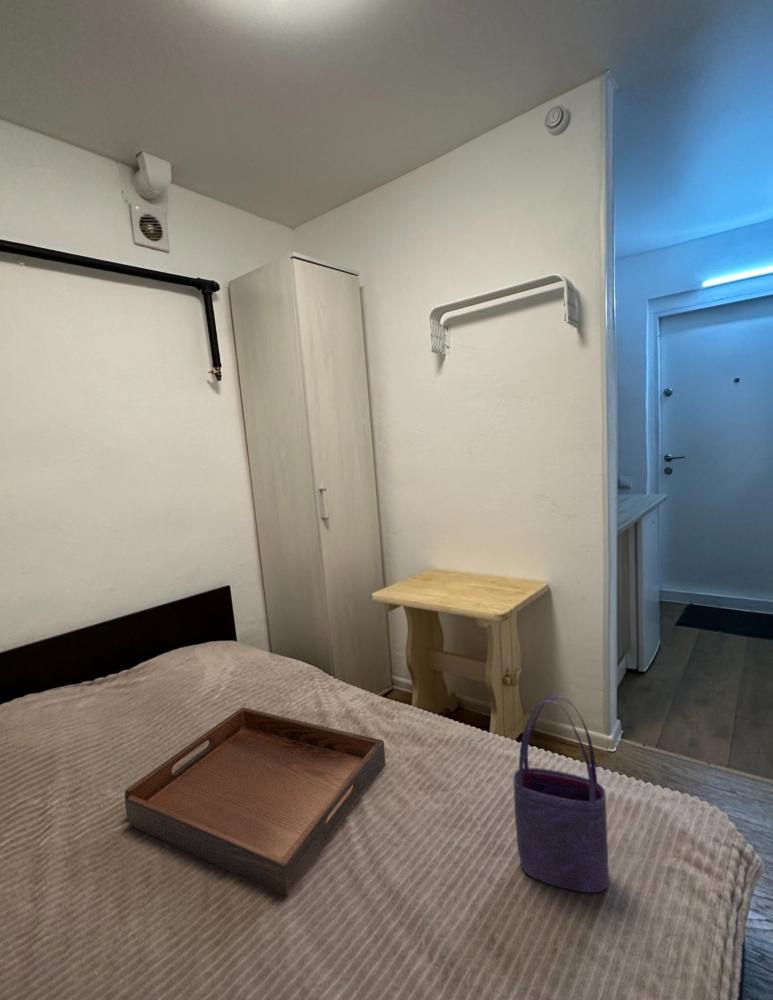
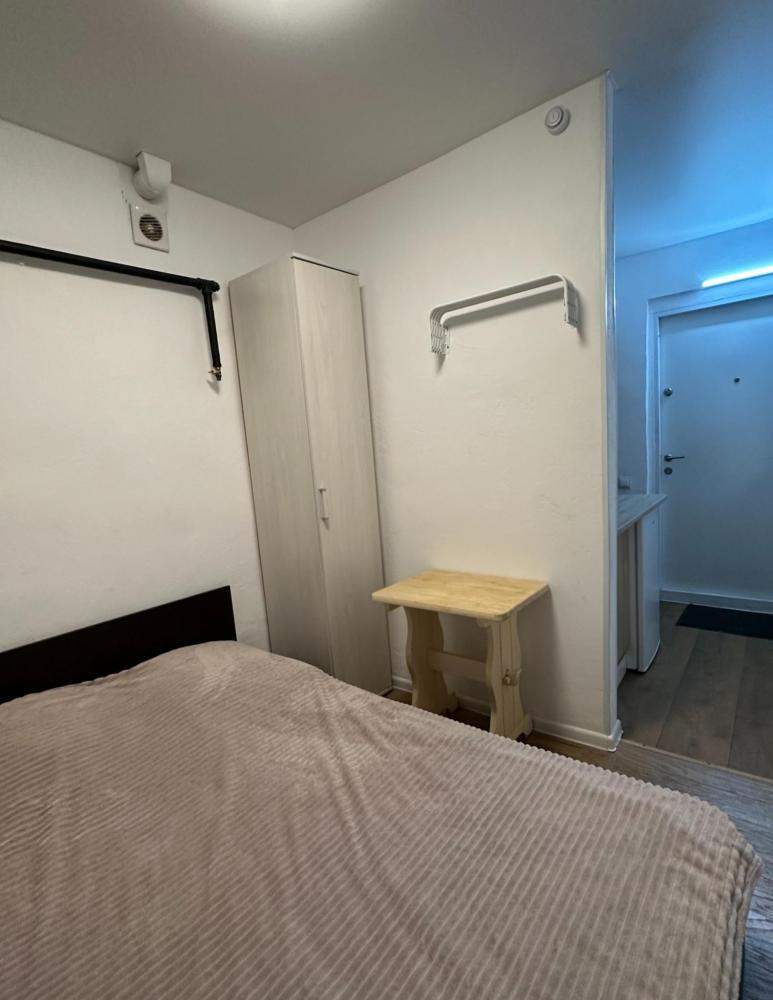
- serving tray [124,707,386,898]
- tote bag [512,694,610,894]
